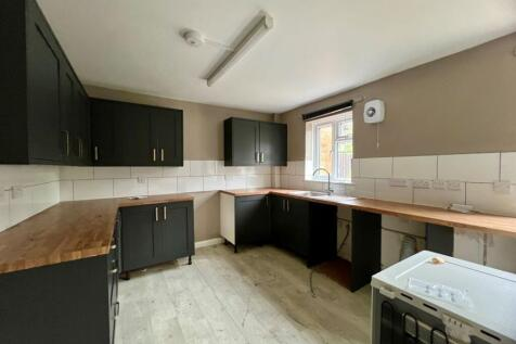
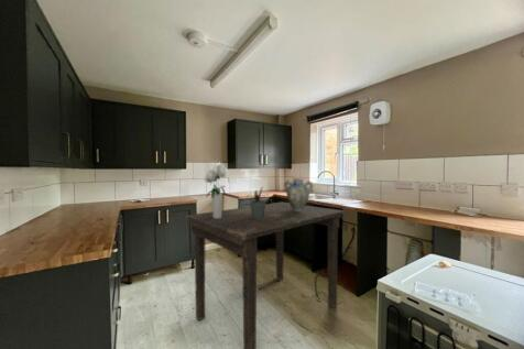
+ ceramic jug [283,177,315,211]
+ potted plant [245,186,270,218]
+ dining table [185,201,345,349]
+ bouquet [203,162,228,218]
